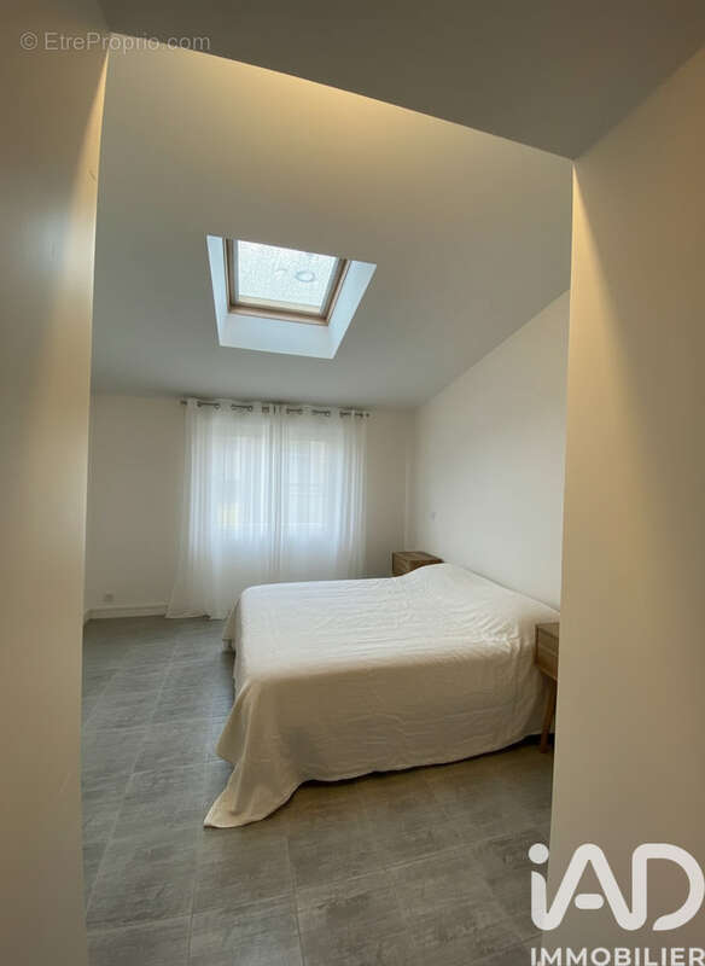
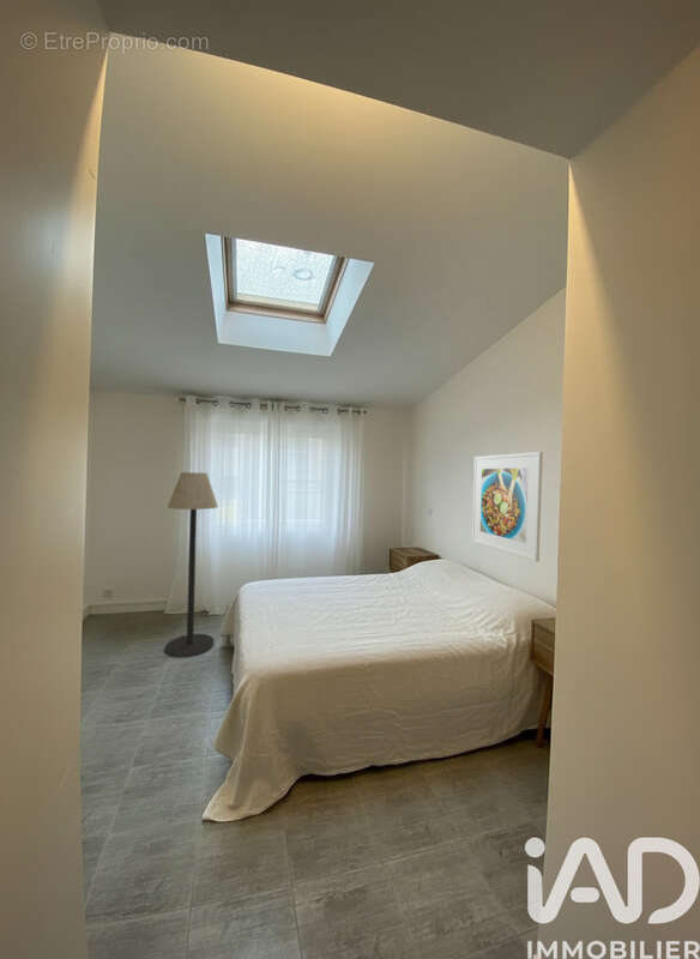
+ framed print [471,451,544,563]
+ floor lamp [164,471,219,658]
